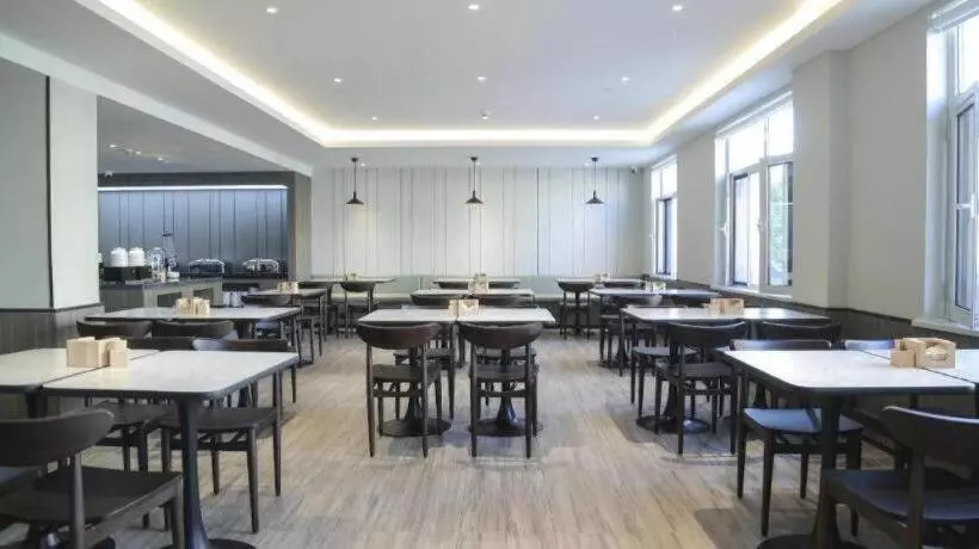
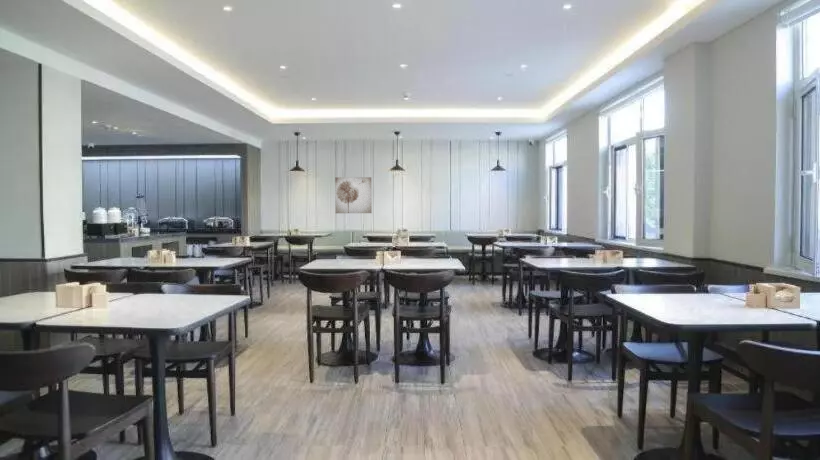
+ wall art [334,176,373,214]
